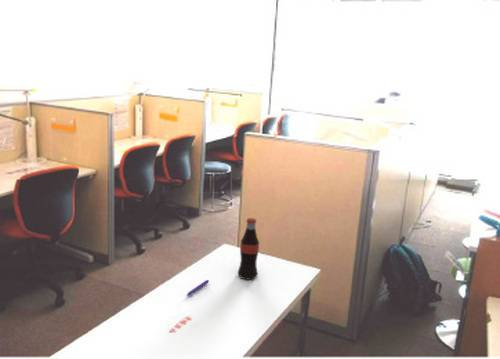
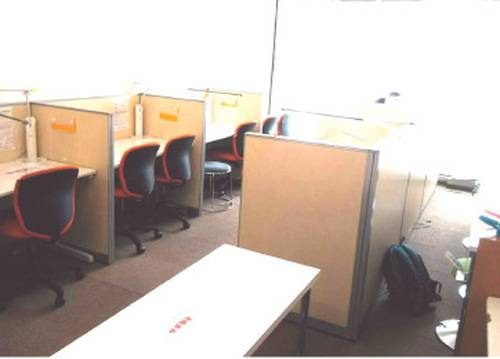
- bottle [236,217,260,281]
- pen [185,279,210,297]
